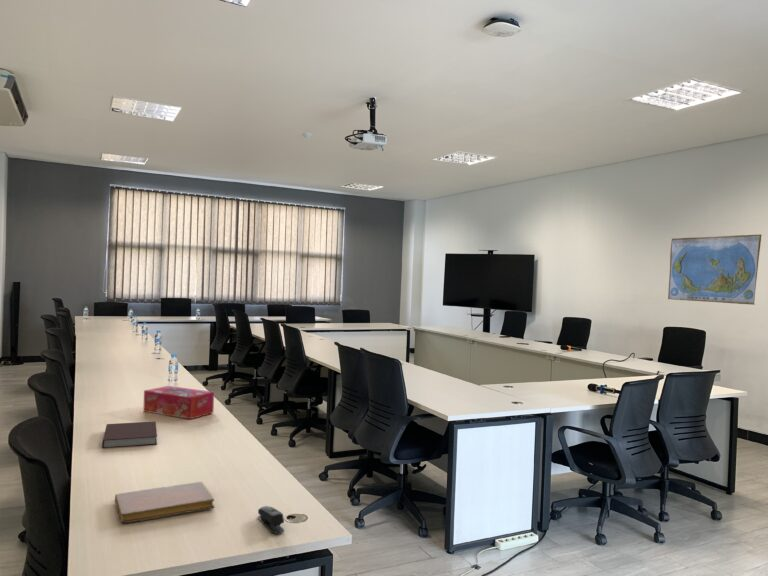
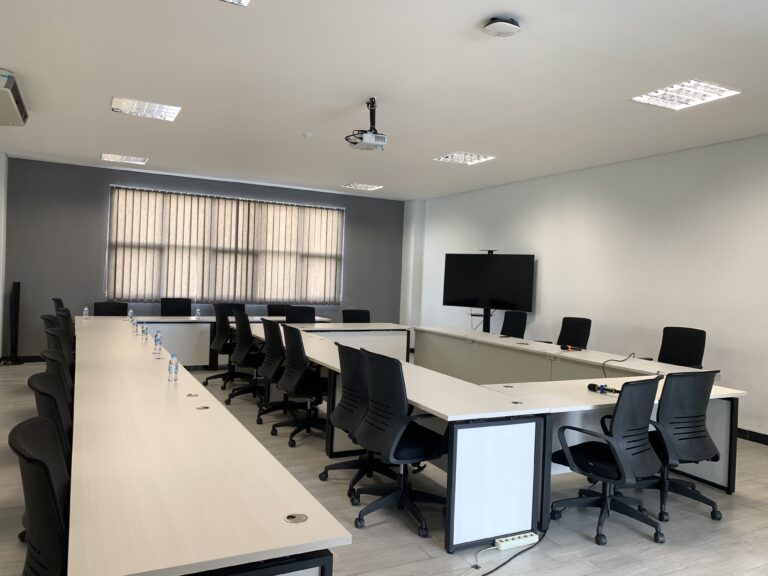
- notebook [101,420,158,449]
- world map [667,233,763,306]
- tissue box [142,385,215,420]
- notebook [114,481,216,524]
- stapler [257,505,285,535]
